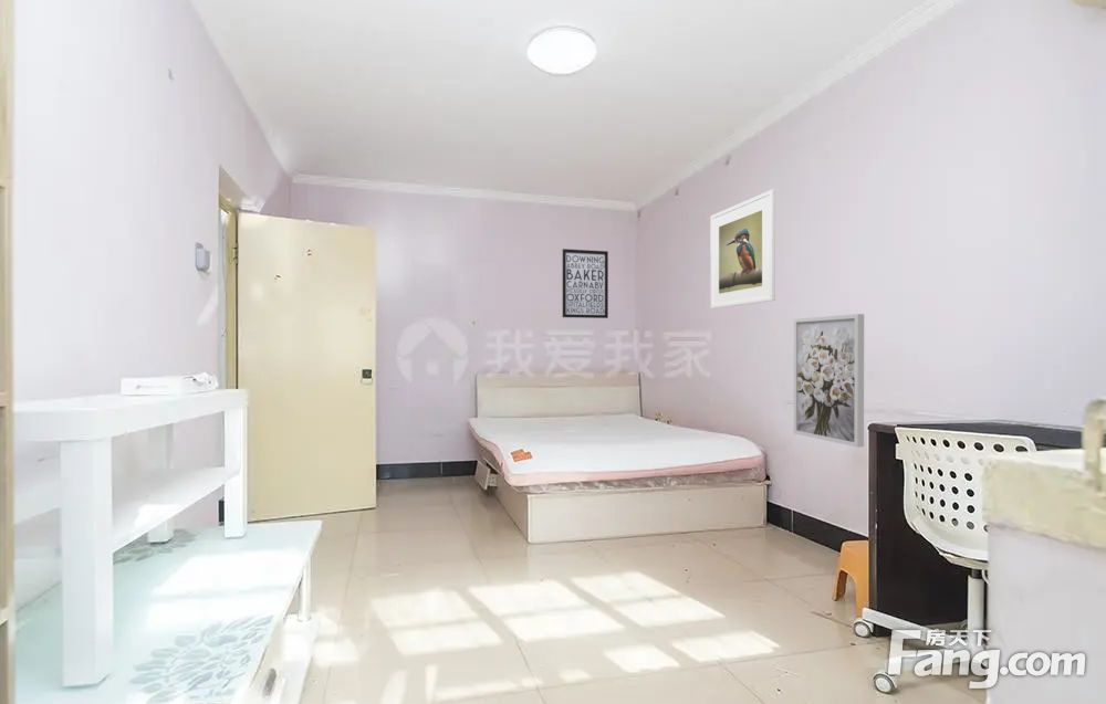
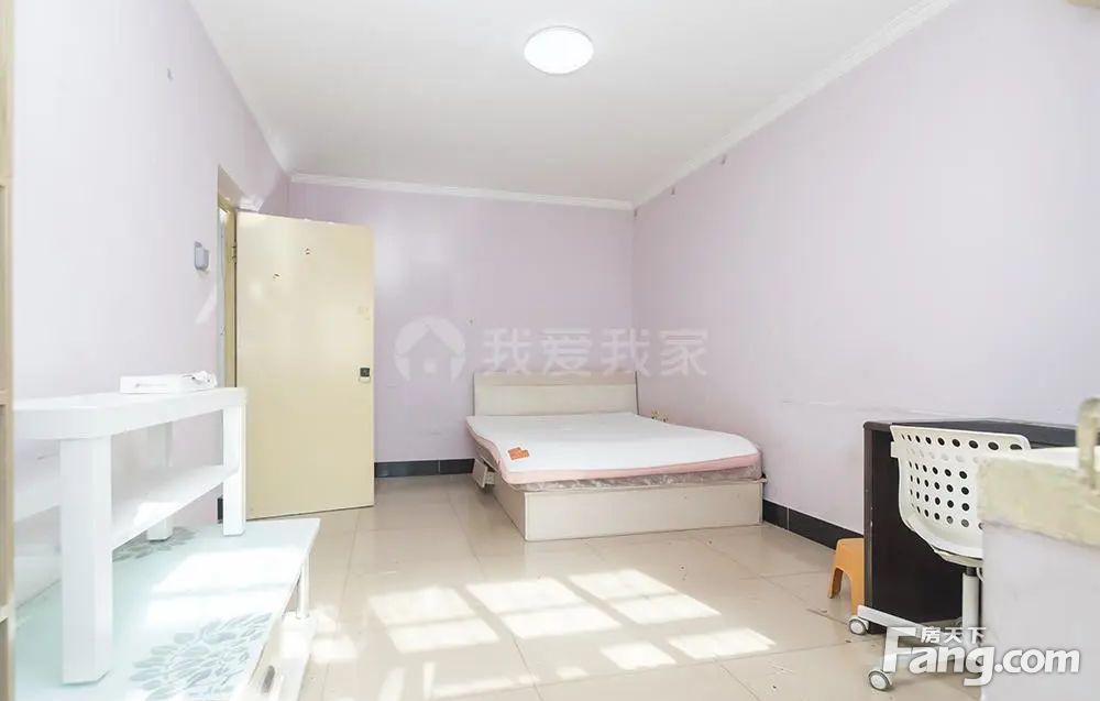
- wall art [562,248,609,319]
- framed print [709,189,776,309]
- wall art [793,313,865,449]
